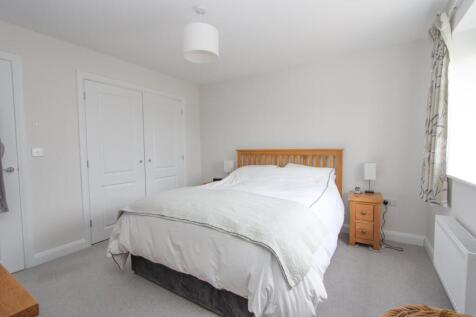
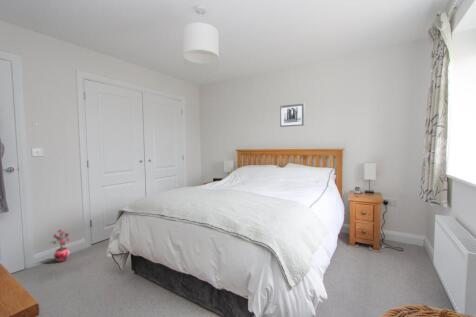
+ wall art [279,102,306,128]
+ potted plant [49,229,71,263]
